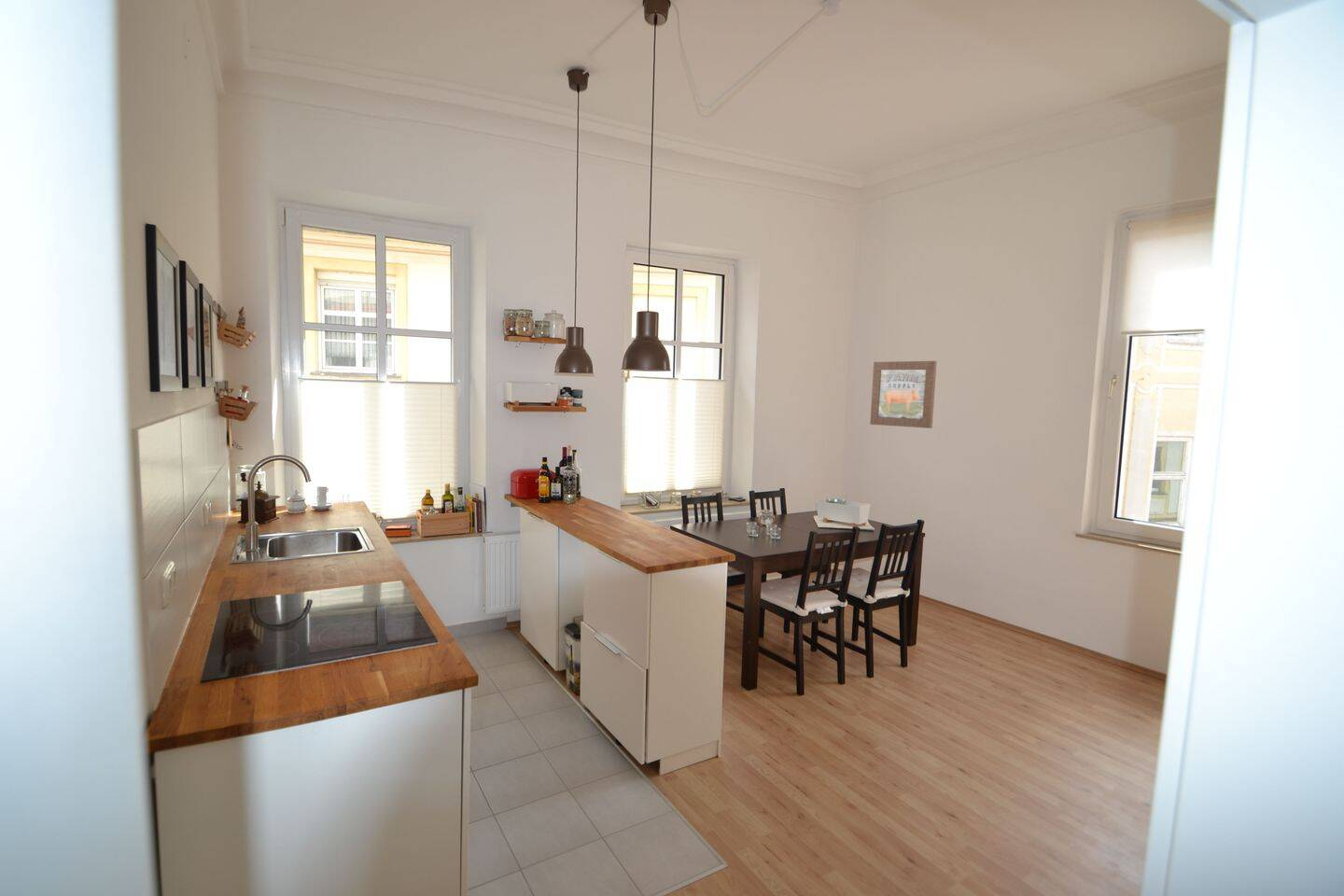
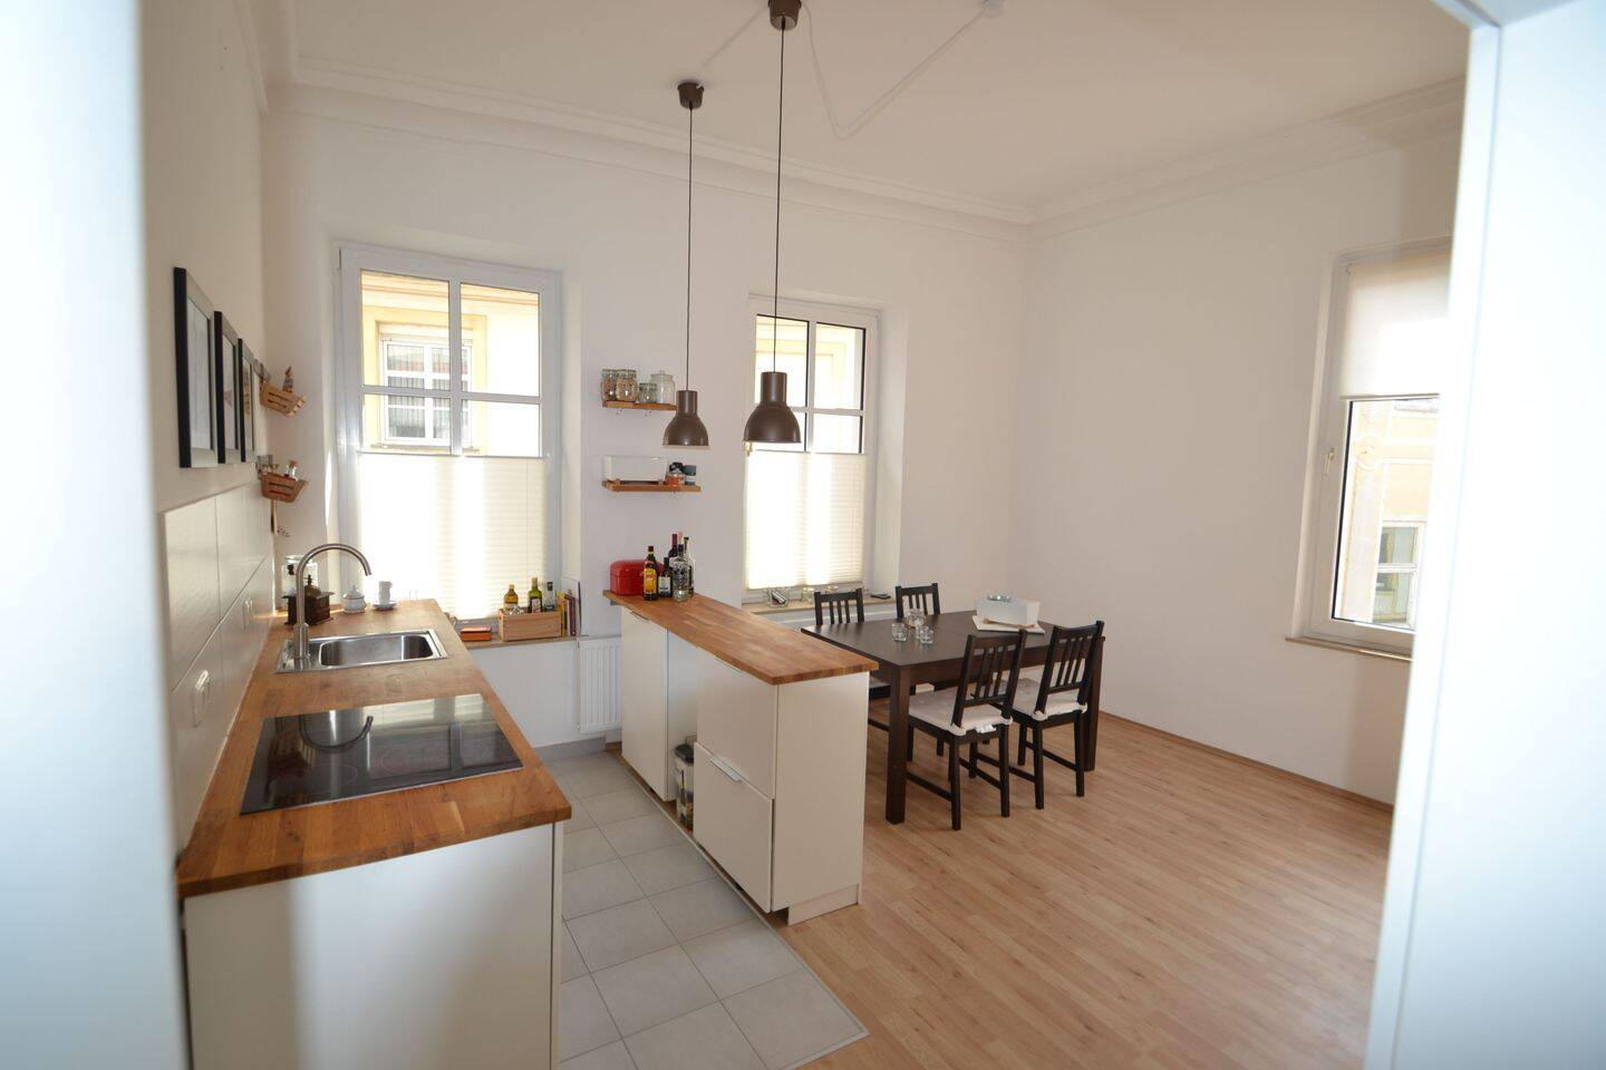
- wall art [869,360,938,429]
